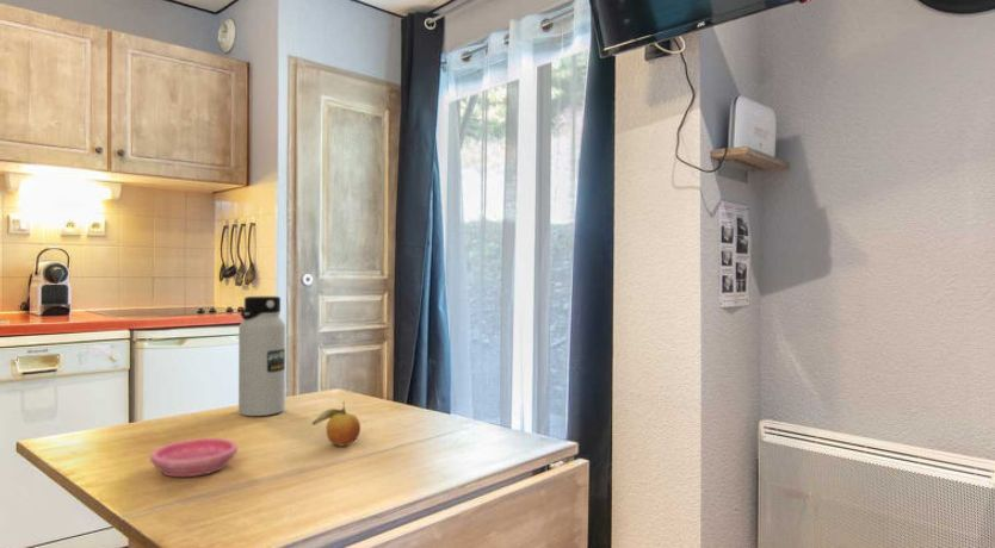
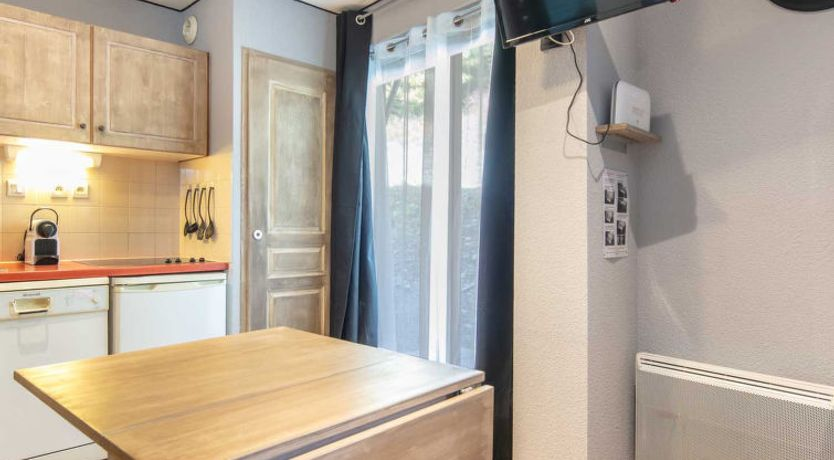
- water bottle [237,295,286,417]
- saucer [149,437,239,478]
- fruit [310,400,361,448]
